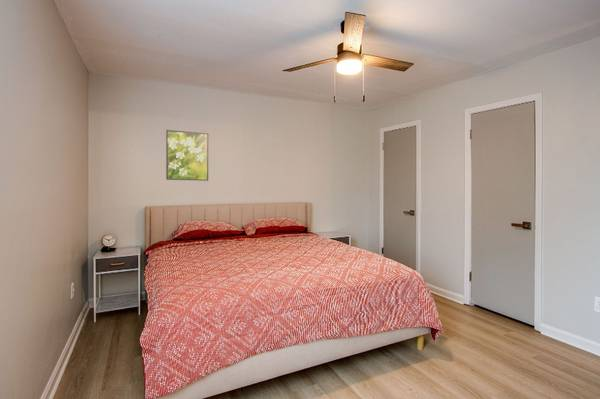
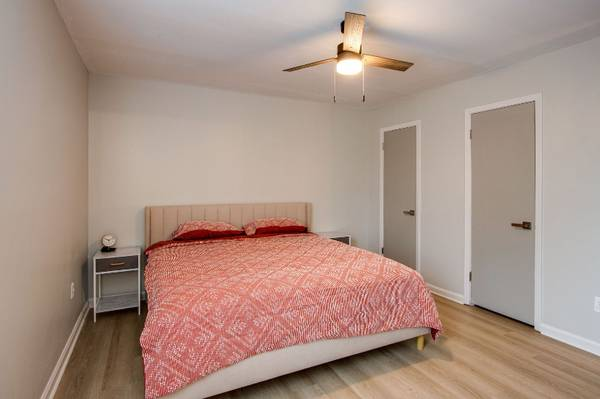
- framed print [165,129,209,182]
